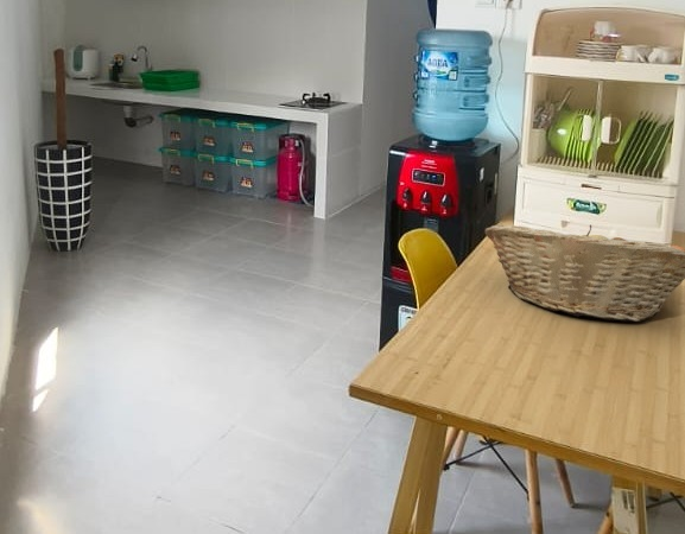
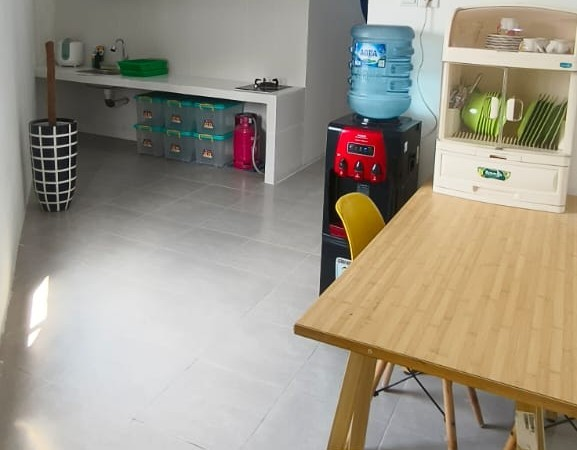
- fruit basket [484,224,685,323]
